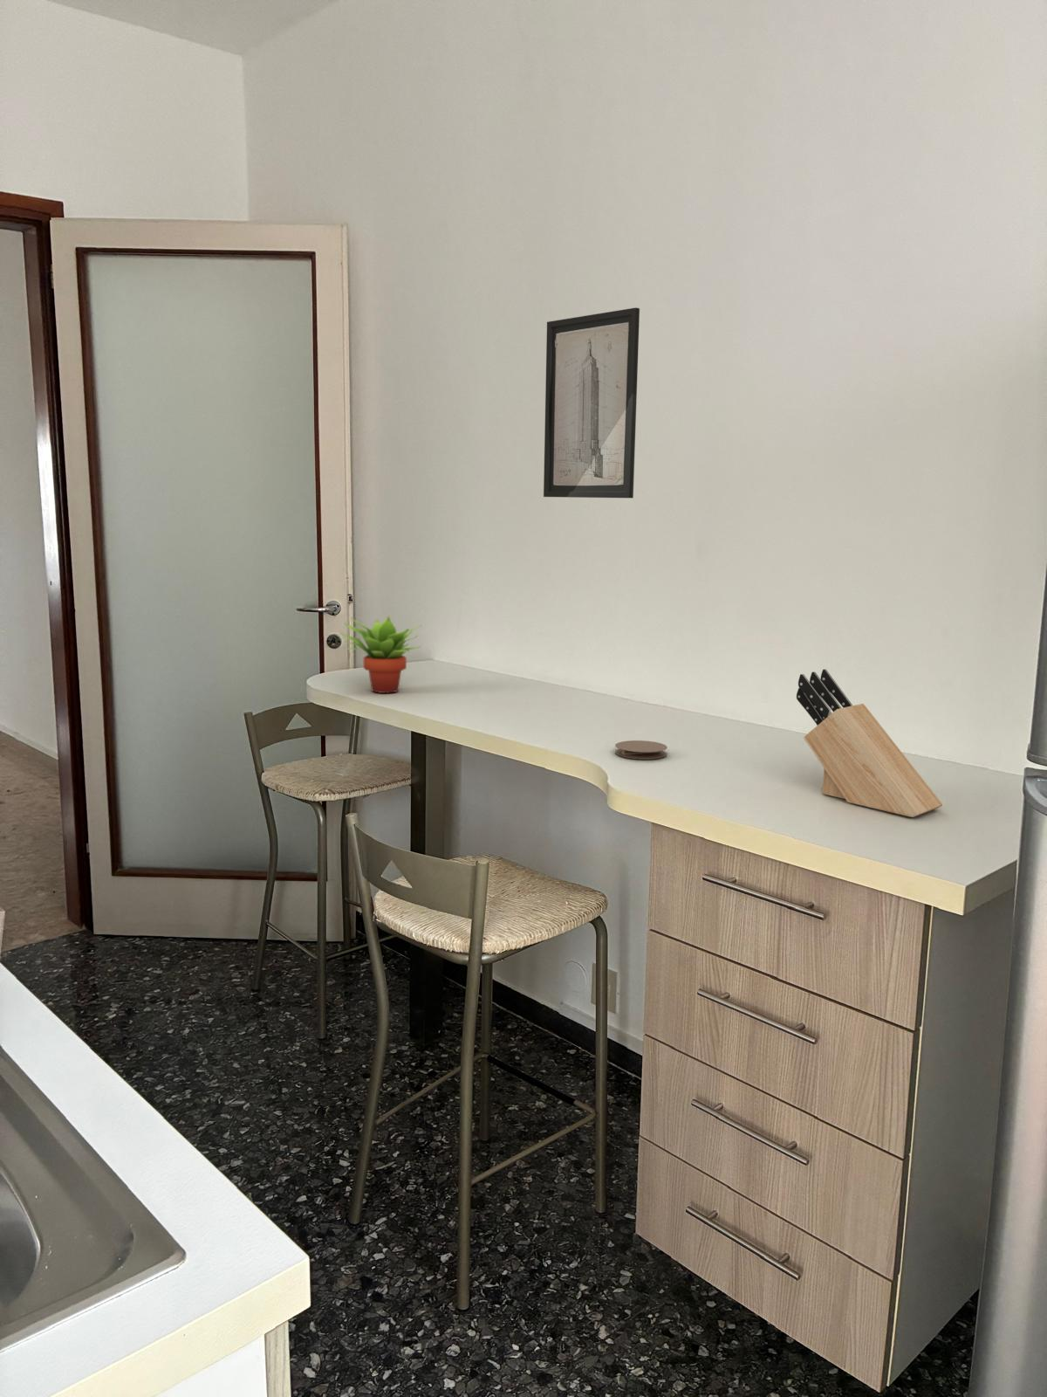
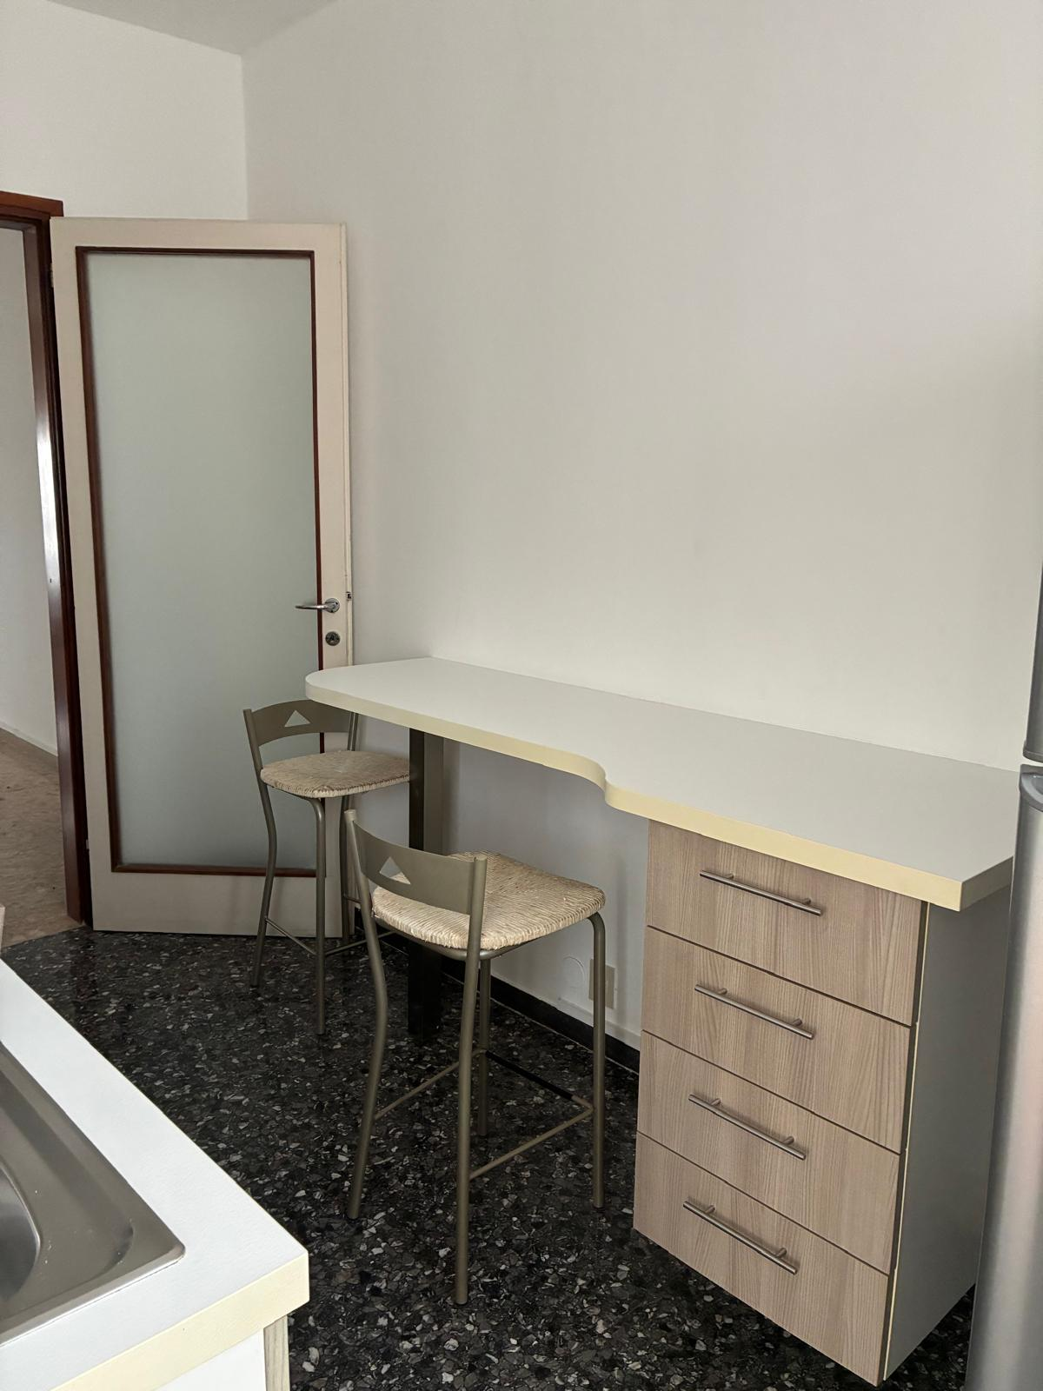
- knife block [796,668,944,818]
- wall art [542,307,640,498]
- succulent plant [341,616,422,694]
- coaster [615,739,669,760]
